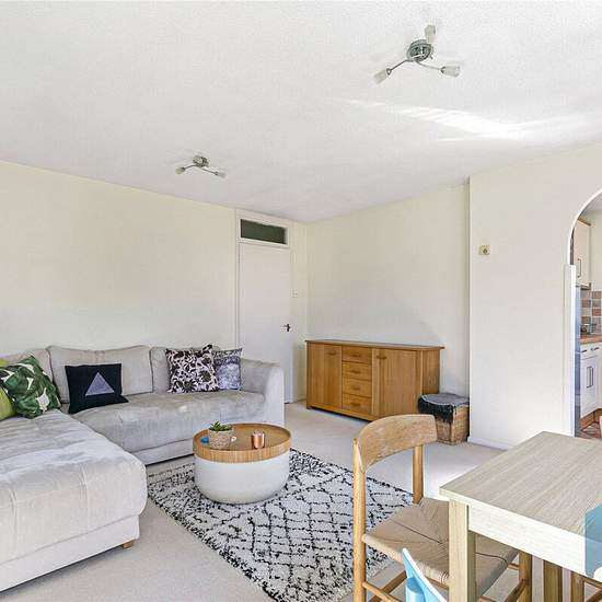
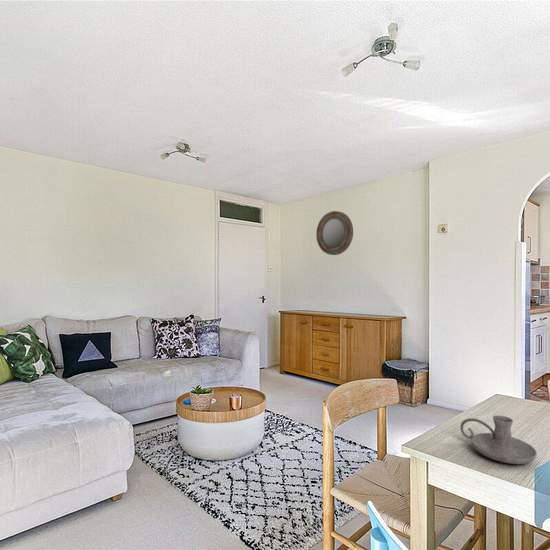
+ home mirror [315,210,354,256]
+ candle holder [459,414,538,465]
